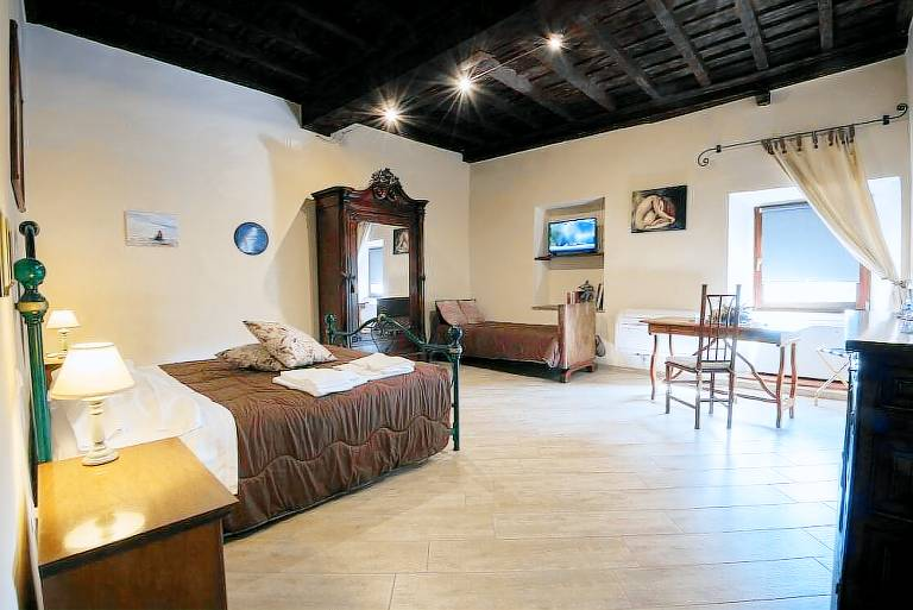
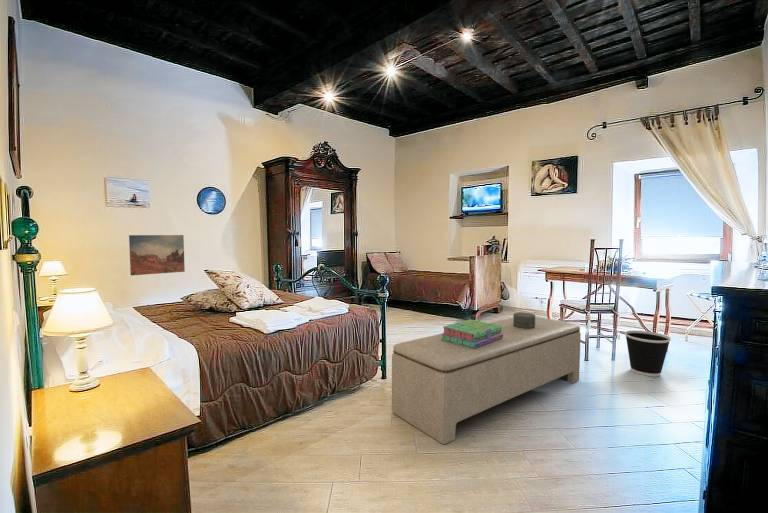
+ stack of books [440,318,503,349]
+ wastebasket [624,330,672,378]
+ bench [391,315,582,445]
+ decorative box [512,311,536,329]
+ wall art [128,234,186,276]
